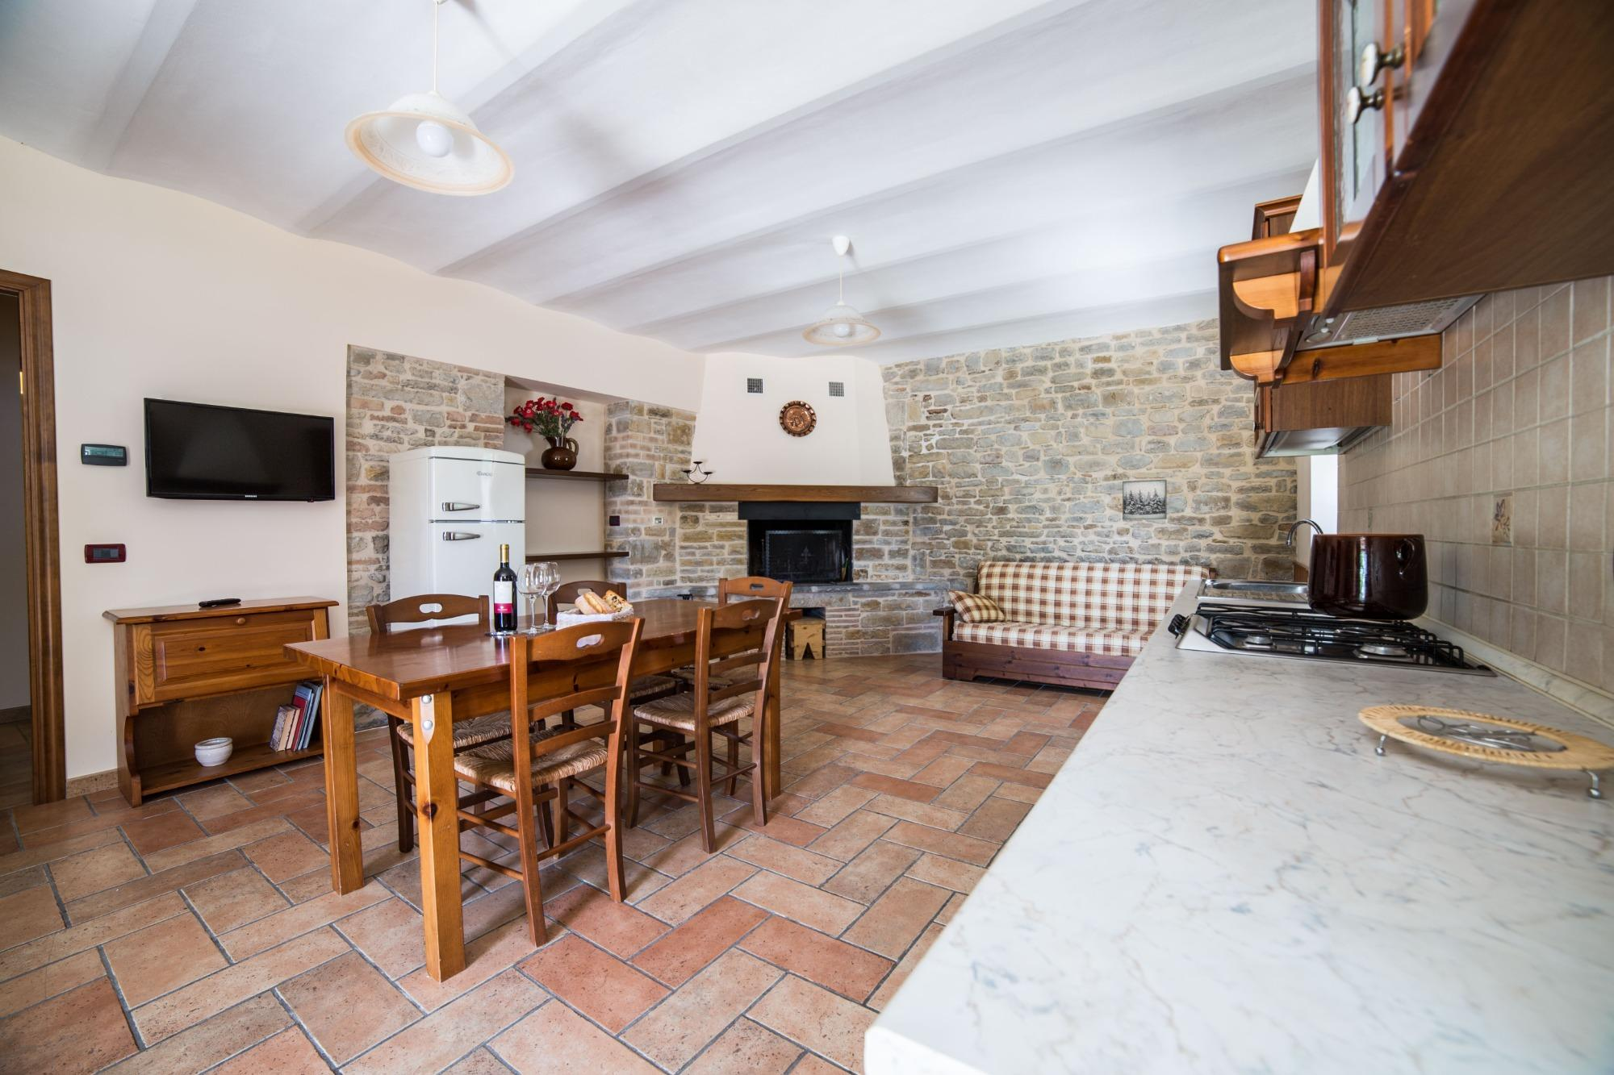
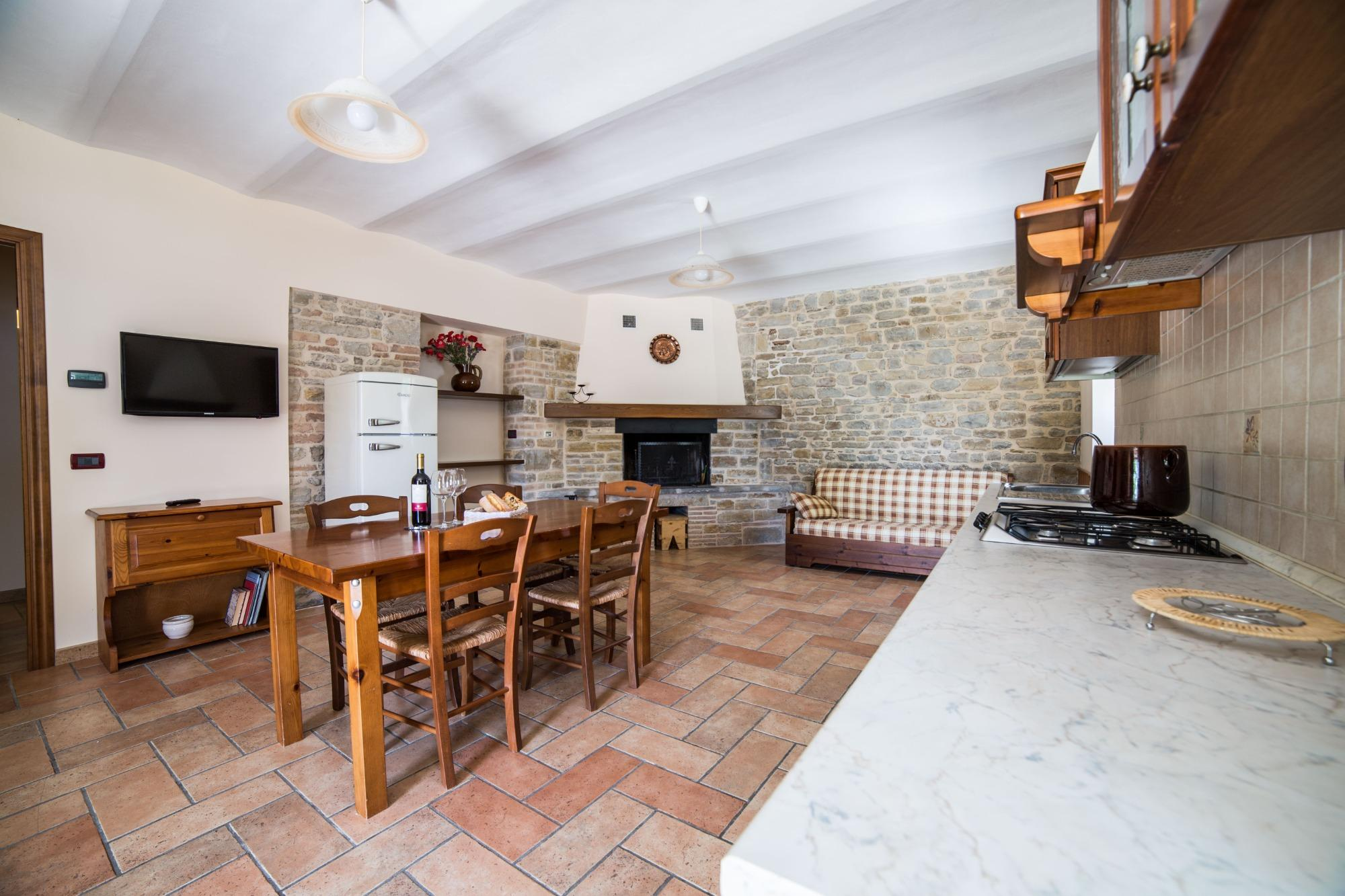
- wall art [1122,479,1168,521]
